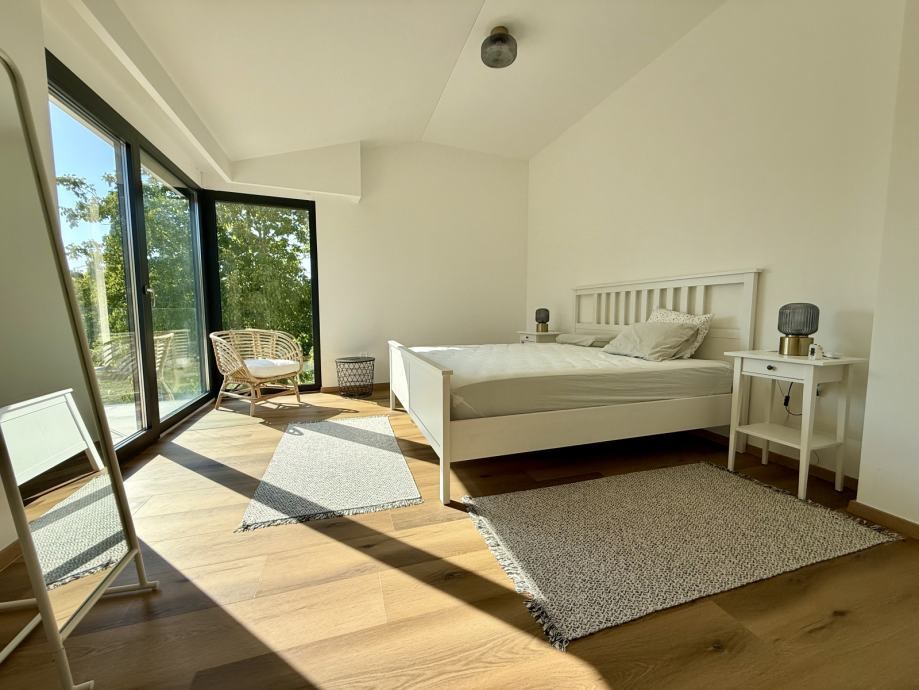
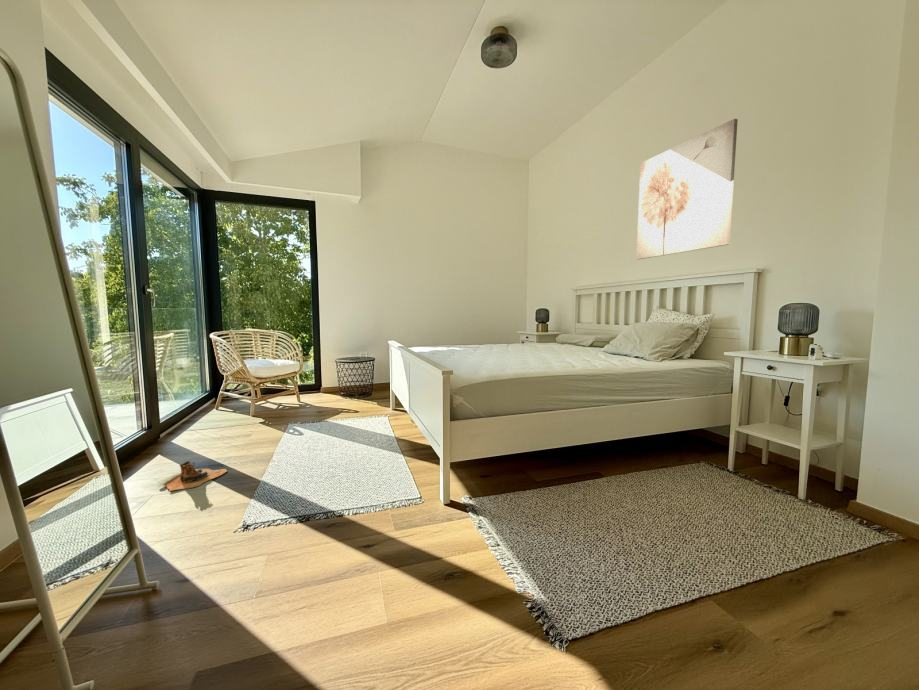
+ boots [156,460,228,492]
+ wall art [635,118,739,260]
